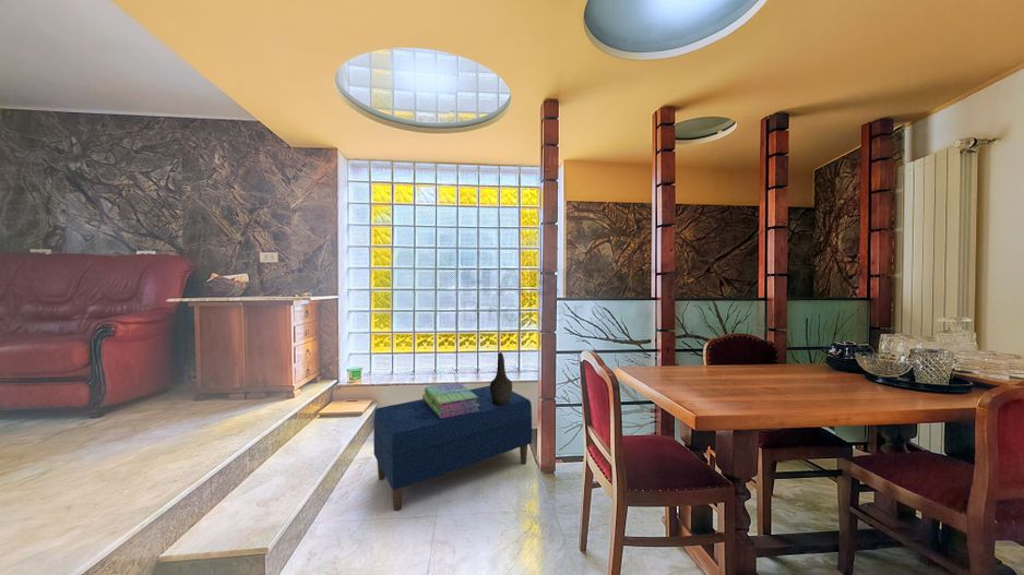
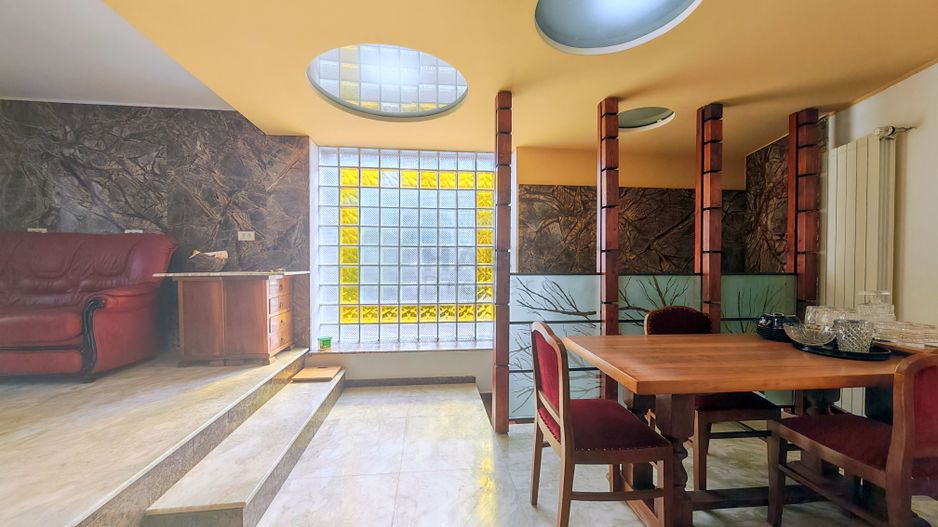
- decorative vase [489,351,513,406]
- bench [372,385,533,512]
- stack of books [421,381,479,419]
